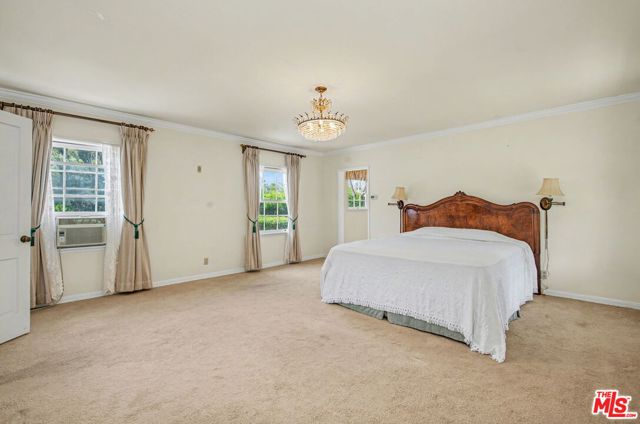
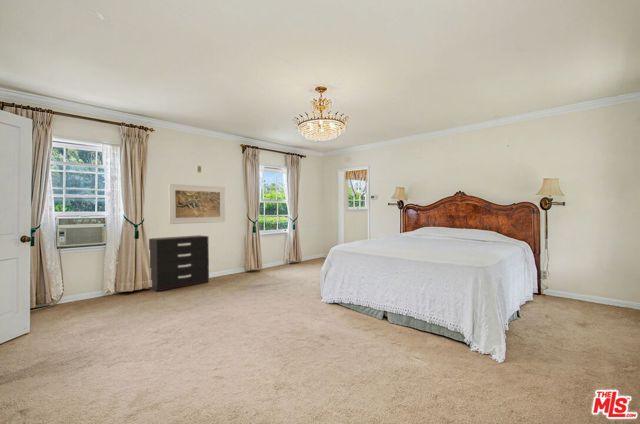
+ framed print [168,183,226,225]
+ dresser [148,234,210,292]
